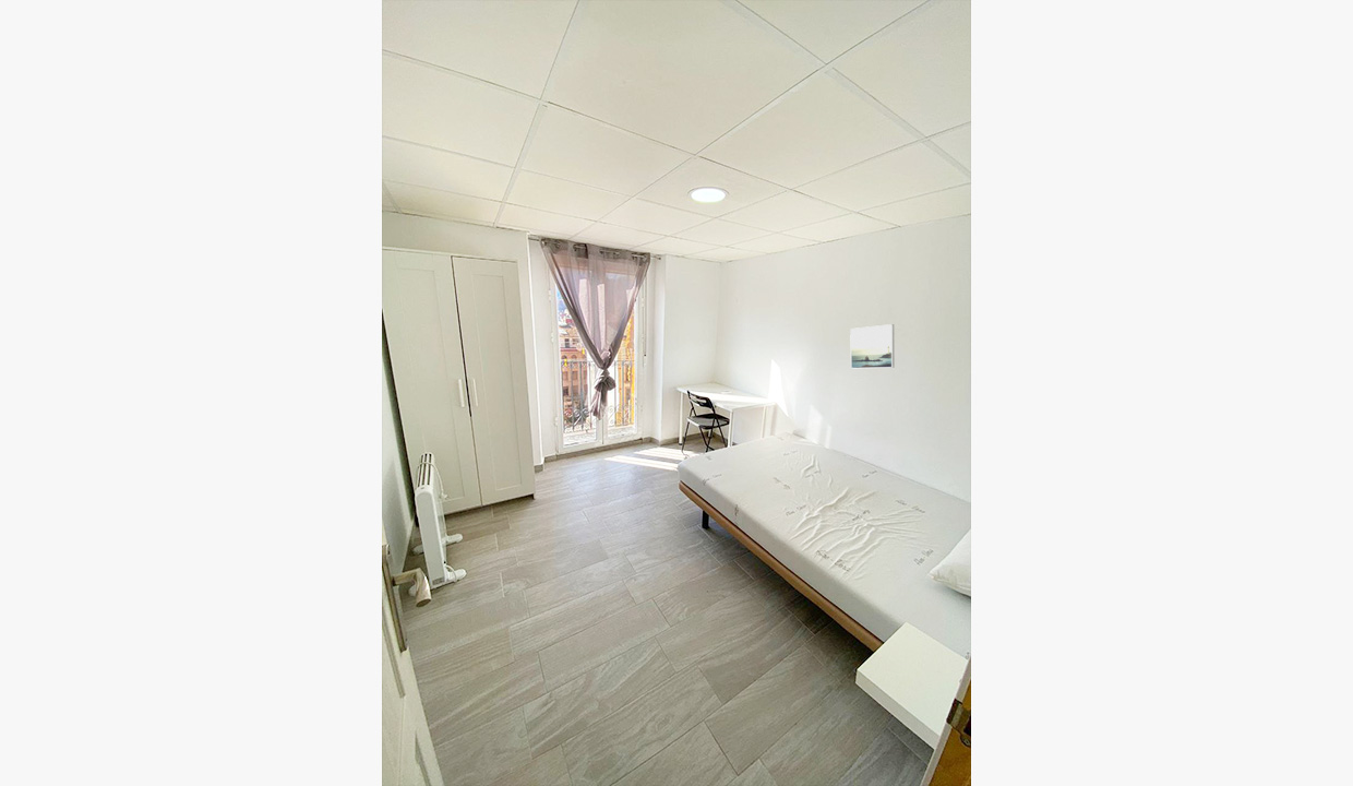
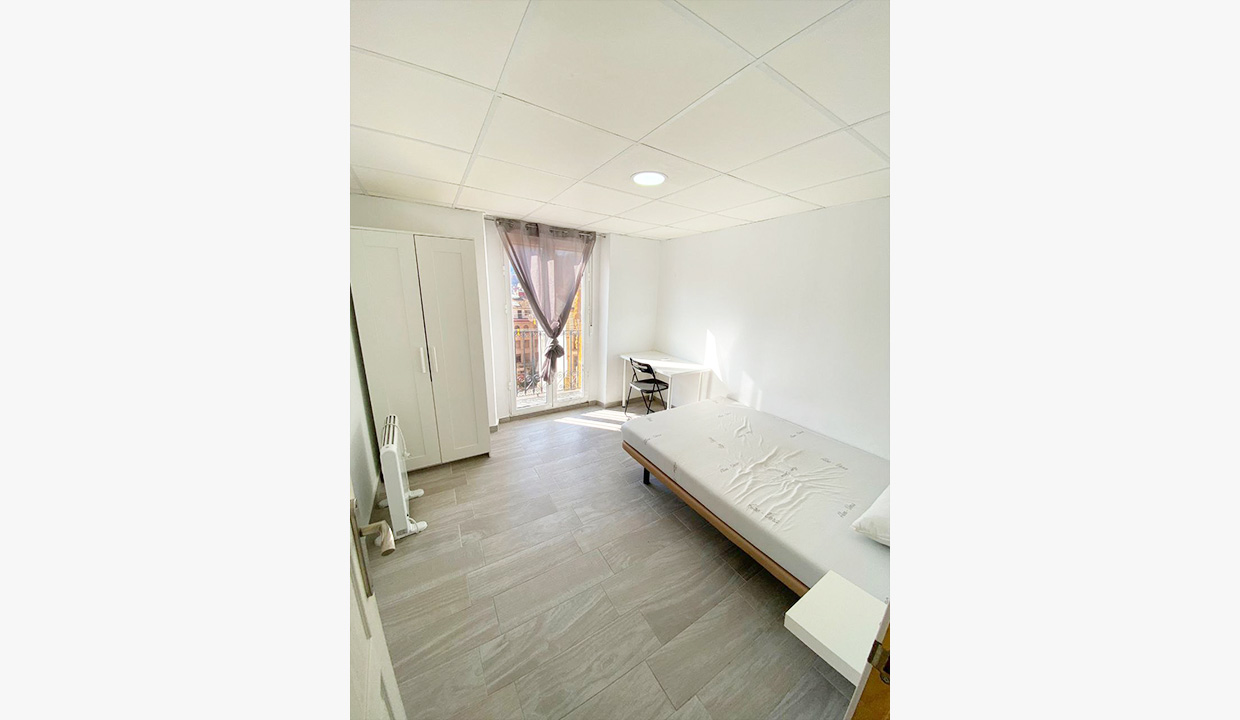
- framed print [849,323,896,369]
